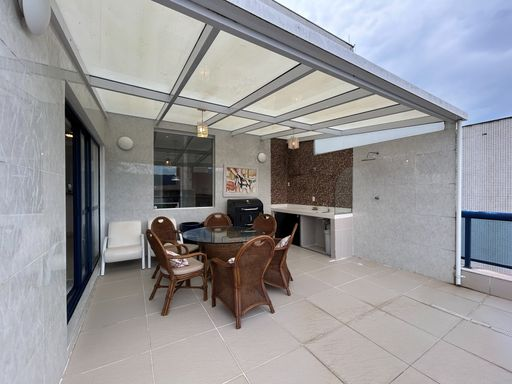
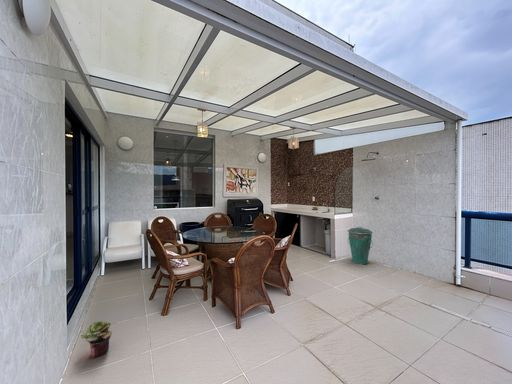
+ potted plant [80,320,113,358]
+ trash can [347,226,374,265]
